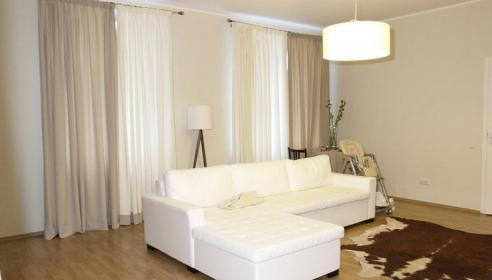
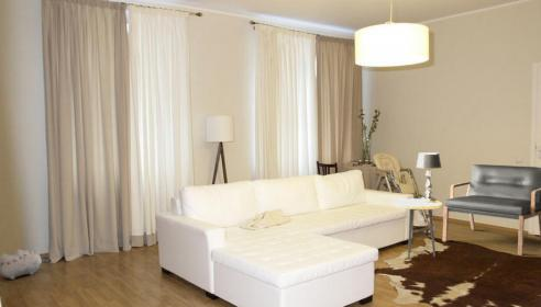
+ table lamp [416,151,442,203]
+ plush toy [0,249,53,281]
+ bench [441,163,541,257]
+ side table [393,197,443,260]
